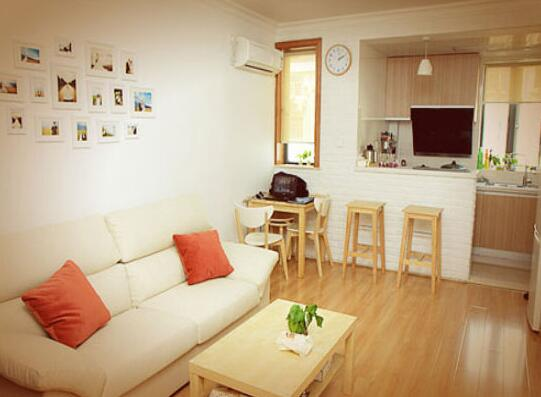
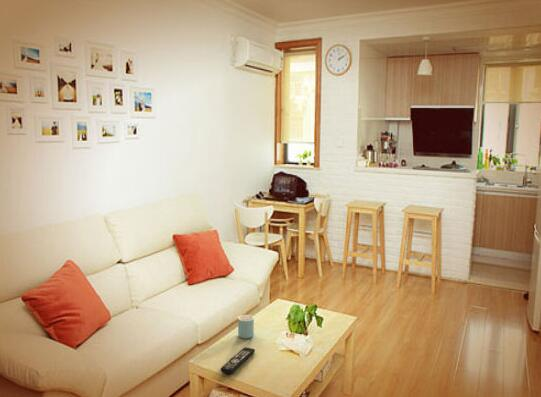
+ remote control [220,346,256,375]
+ mug [237,314,255,340]
